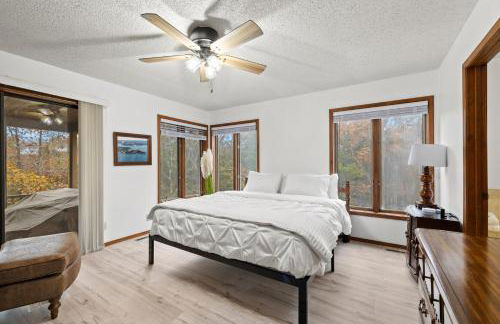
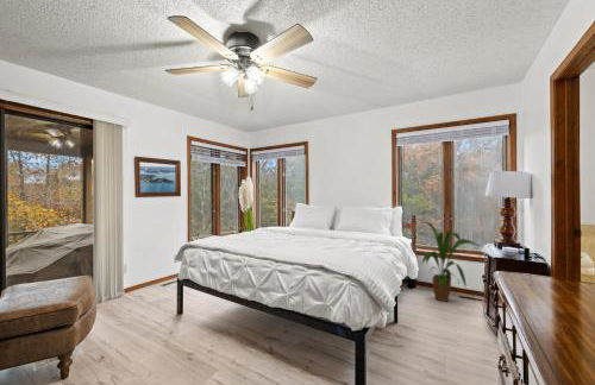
+ house plant [420,220,482,303]
